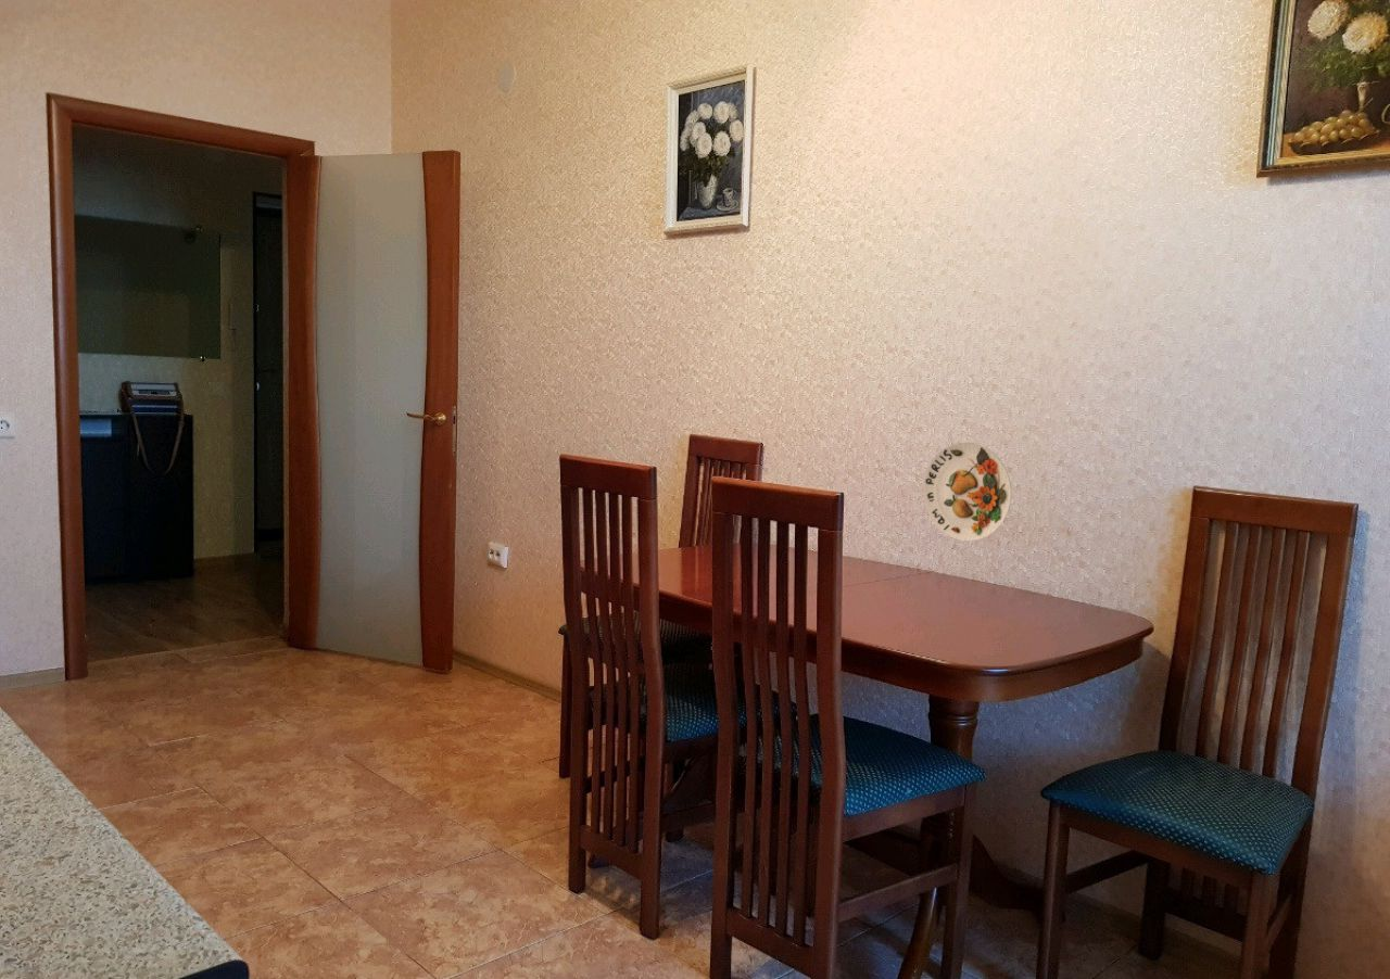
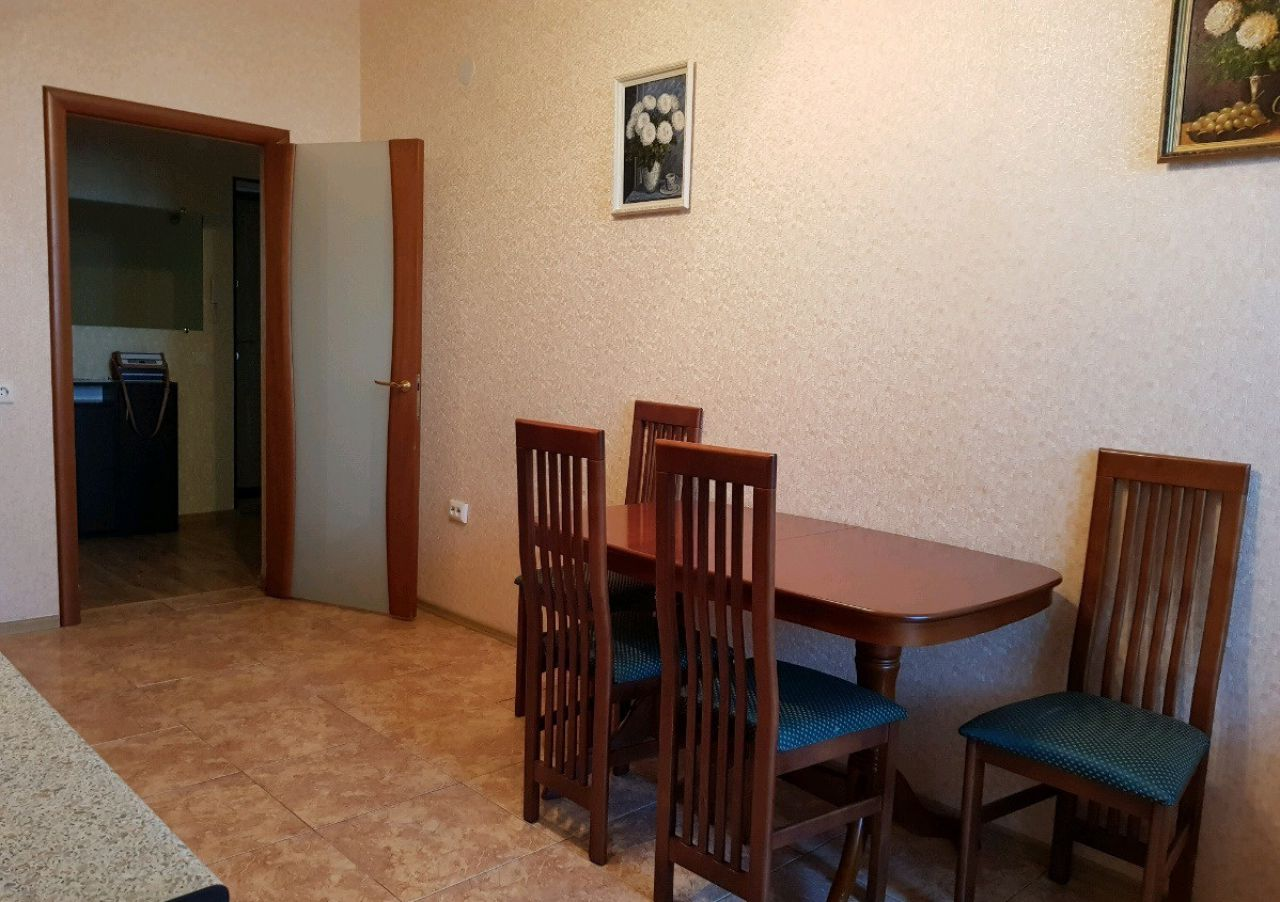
- decorative plate [922,441,1012,542]
